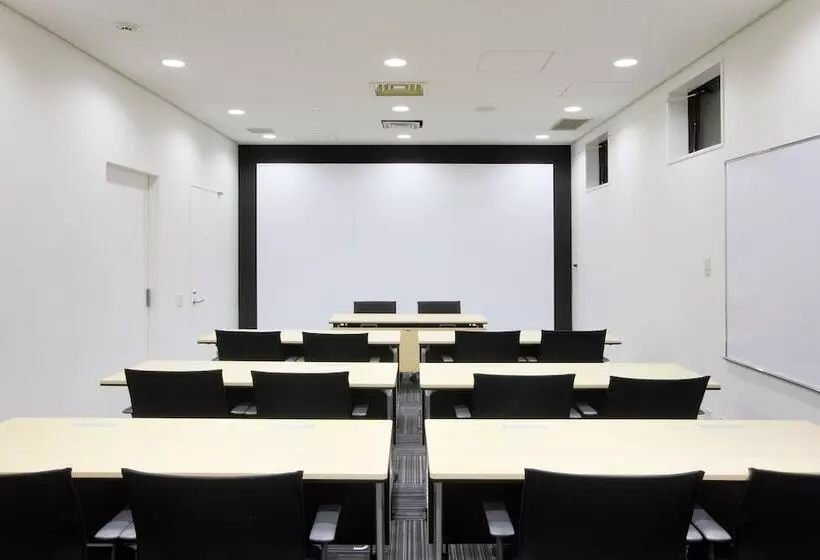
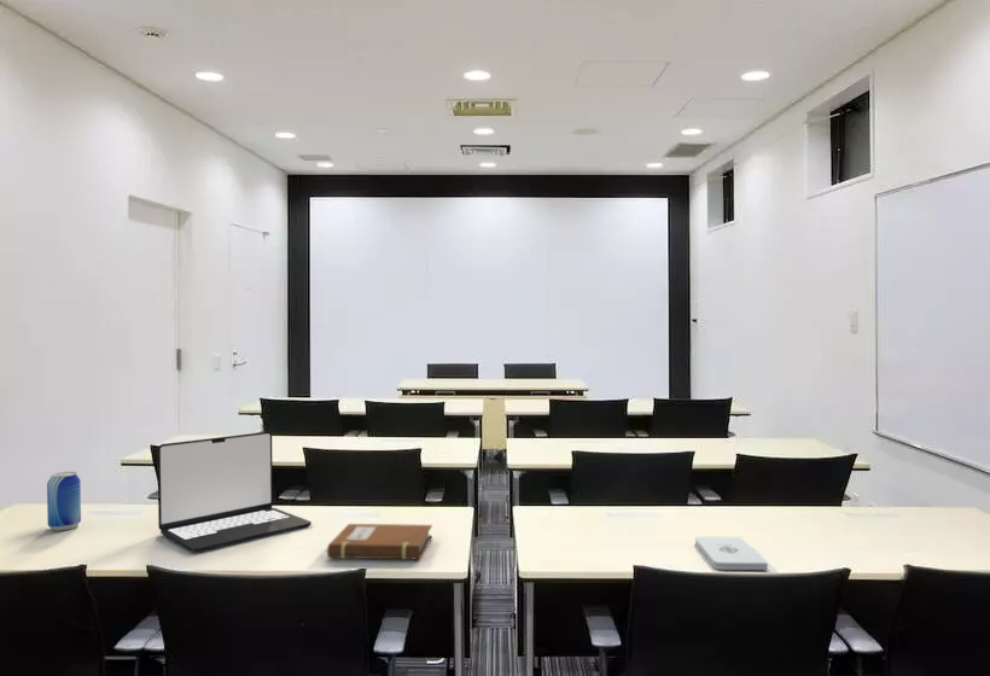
+ notepad [694,536,769,571]
+ notebook [324,523,433,560]
+ beer can [46,471,82,531]
+ laptop [157,431,313,553]
